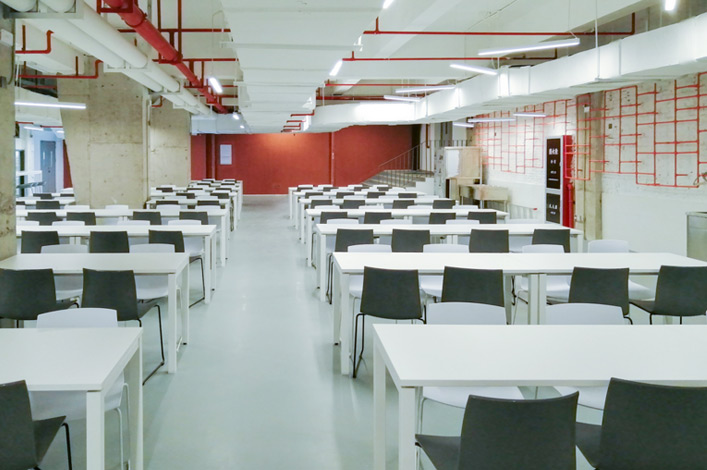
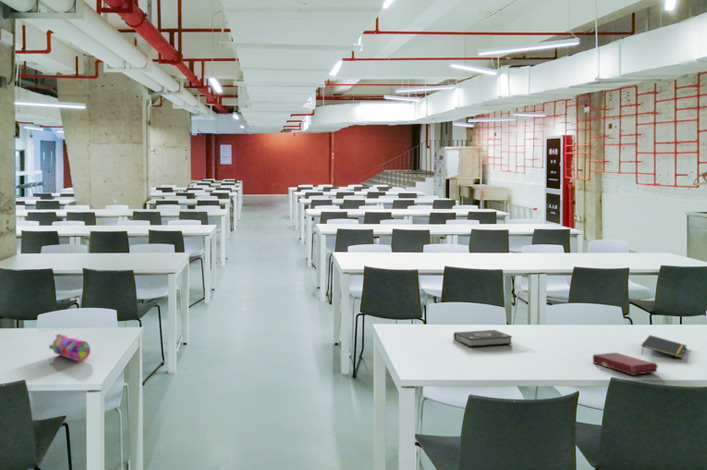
+ book [592,352,659,376]
+ book [453,329,513,348]
+ pencil case [48,333,91,362]
+ notepad [641,334,688,359]
